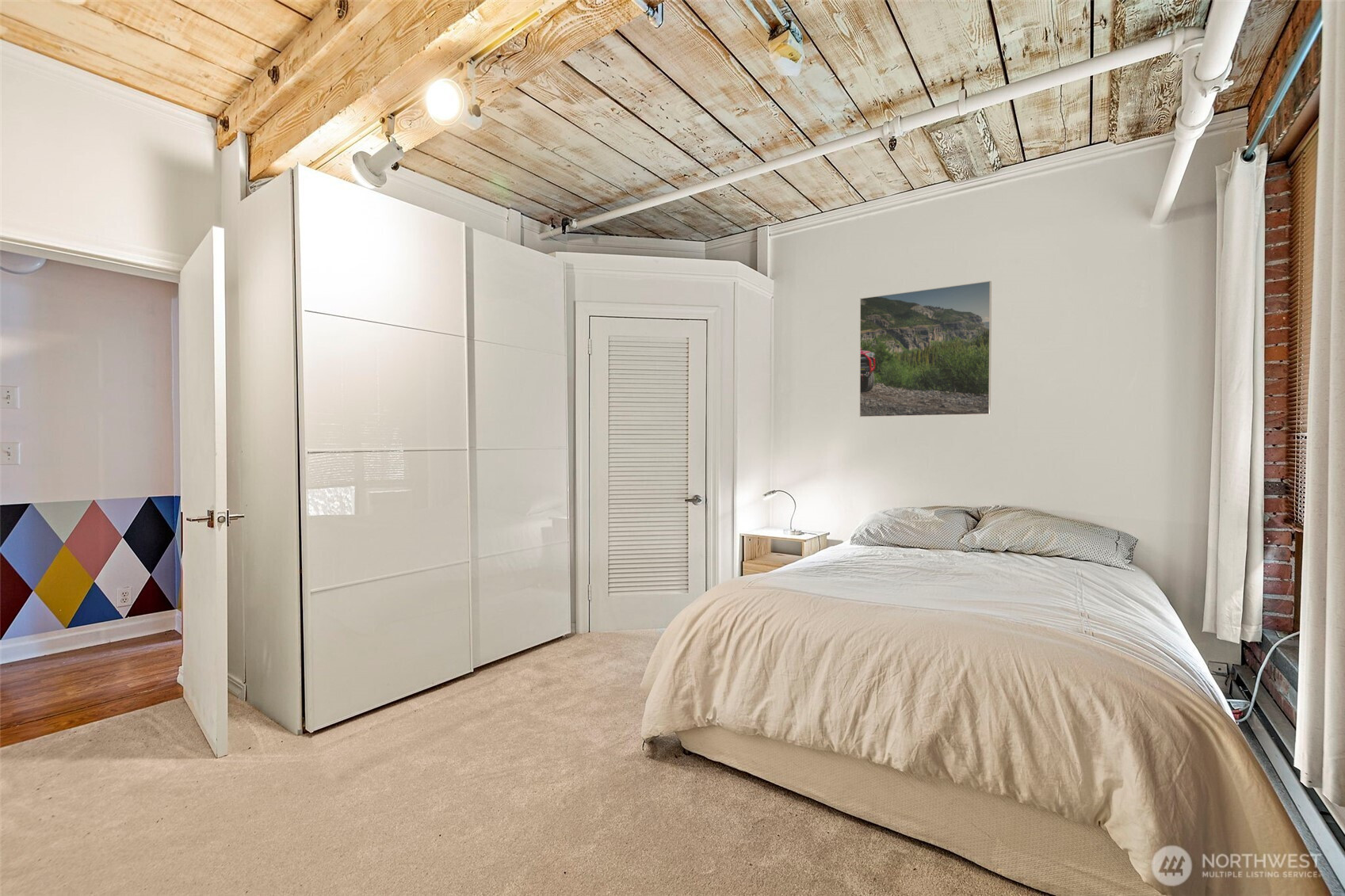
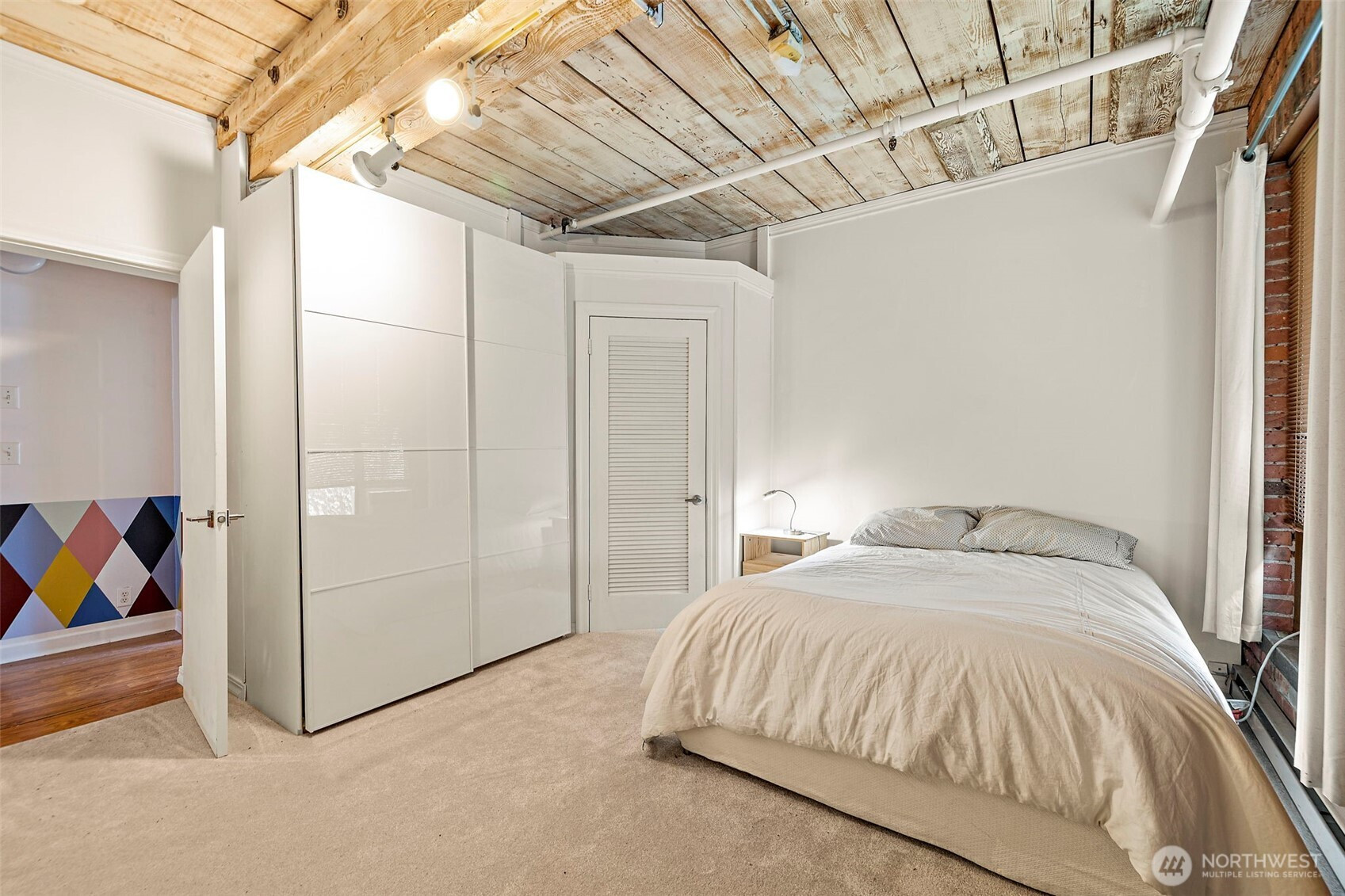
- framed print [858,280,992,418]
